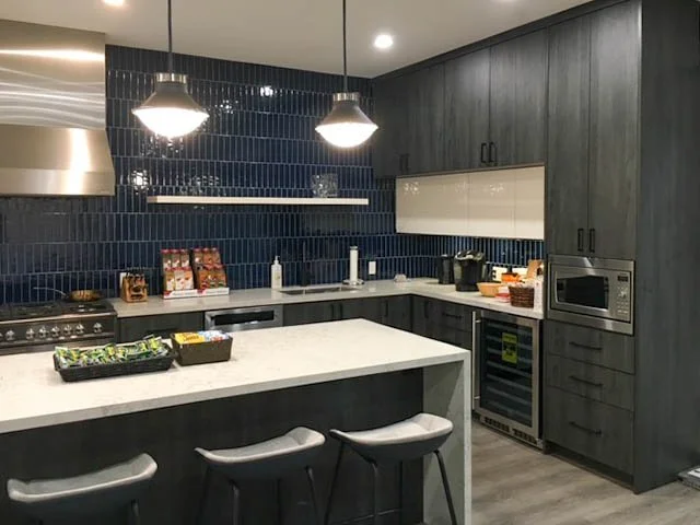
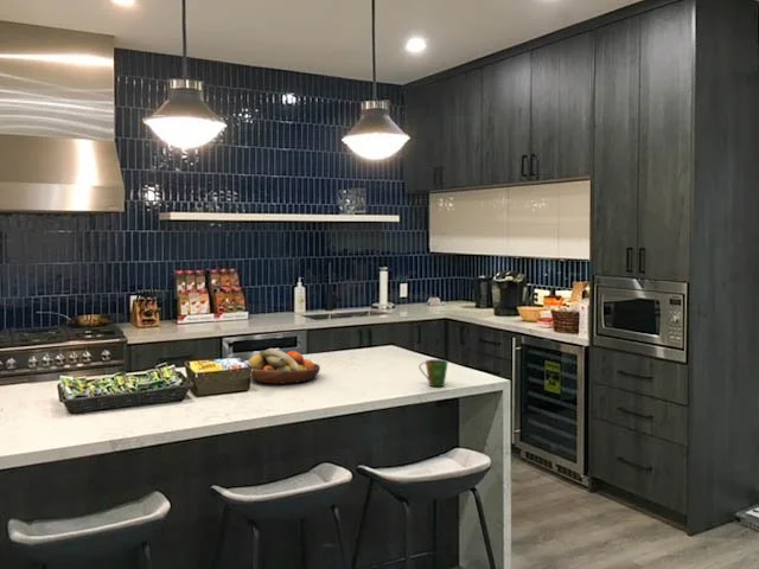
+ fruit bowl [247,347,321,385]
+ cup [417,358,449,388]
